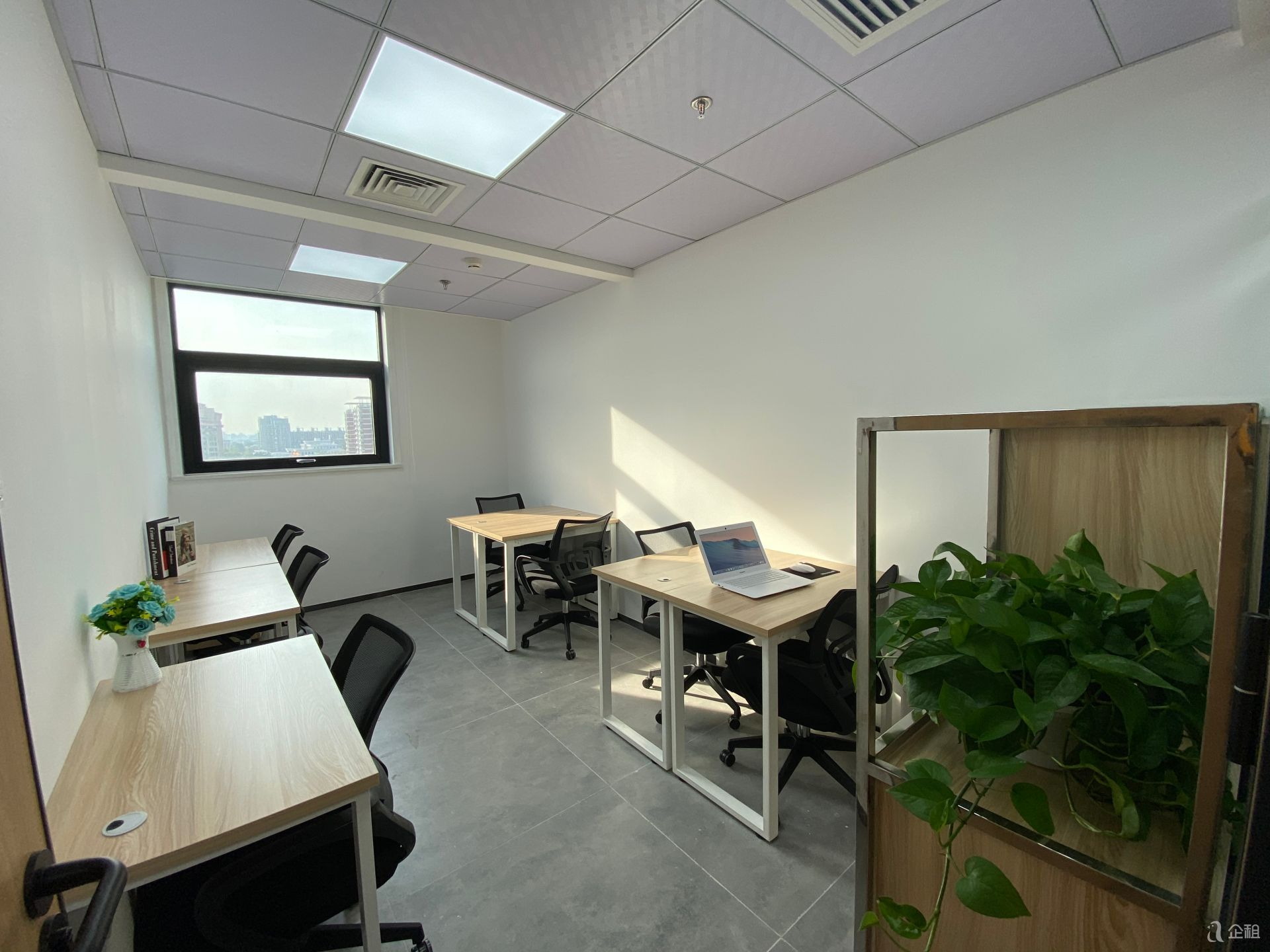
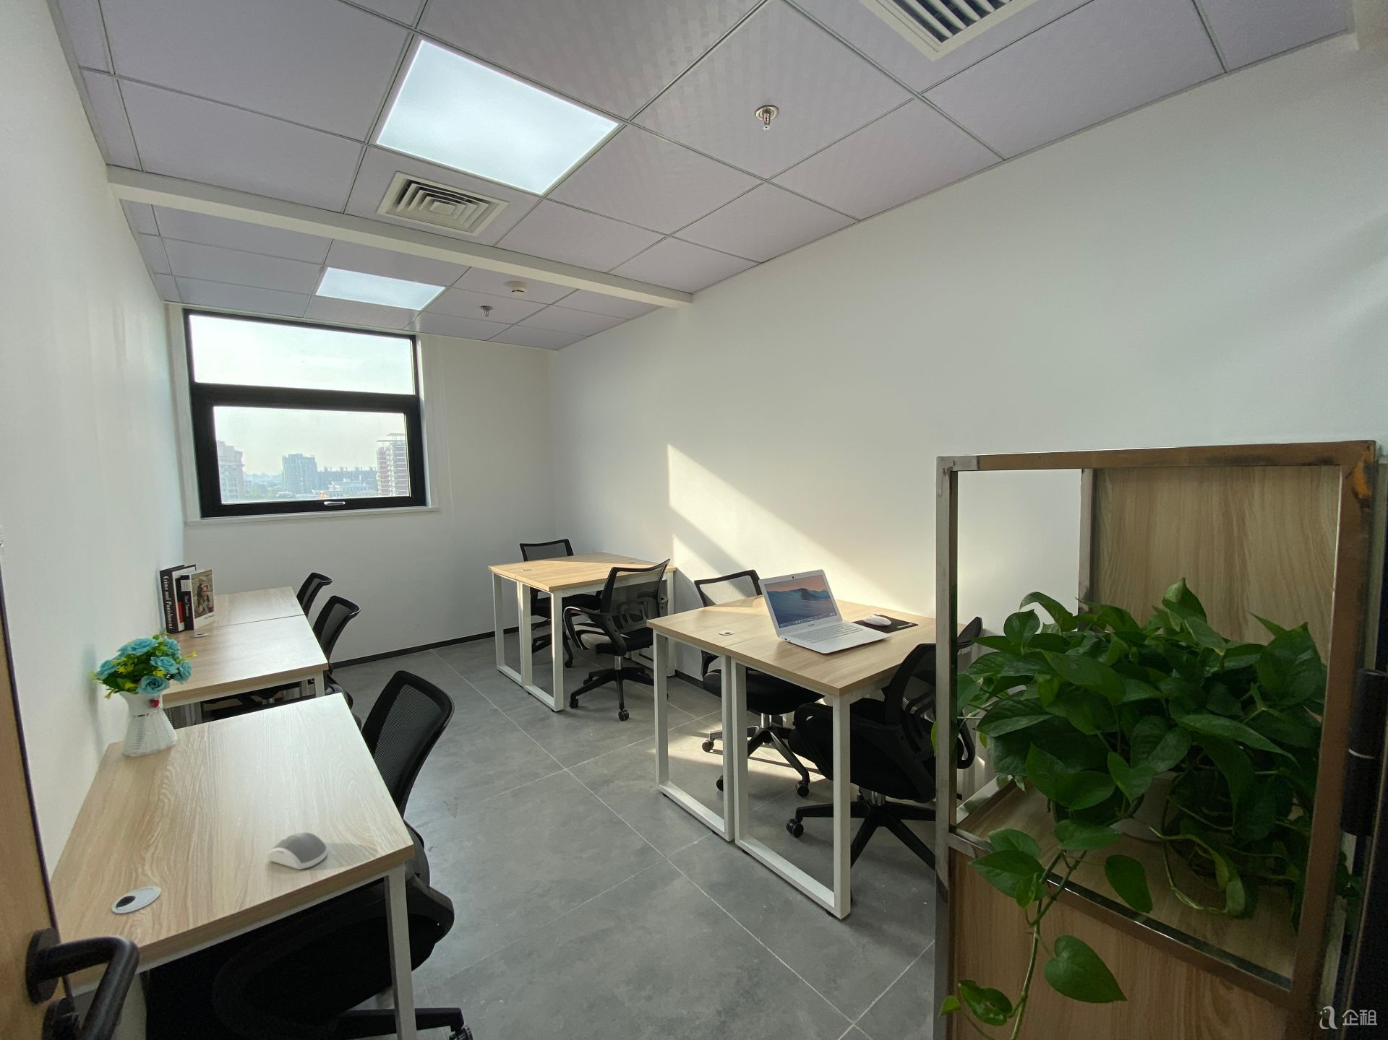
+ computer mouse [267,832,328,871]
